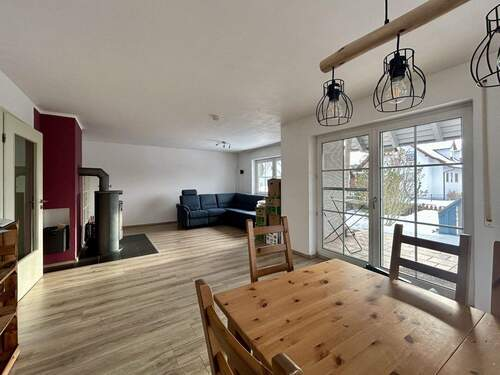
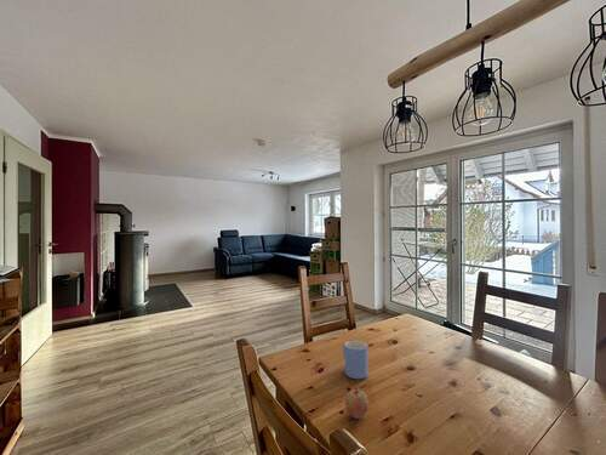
+ fruit [344,386,370,420]
+ mug [343,340,368,380]
